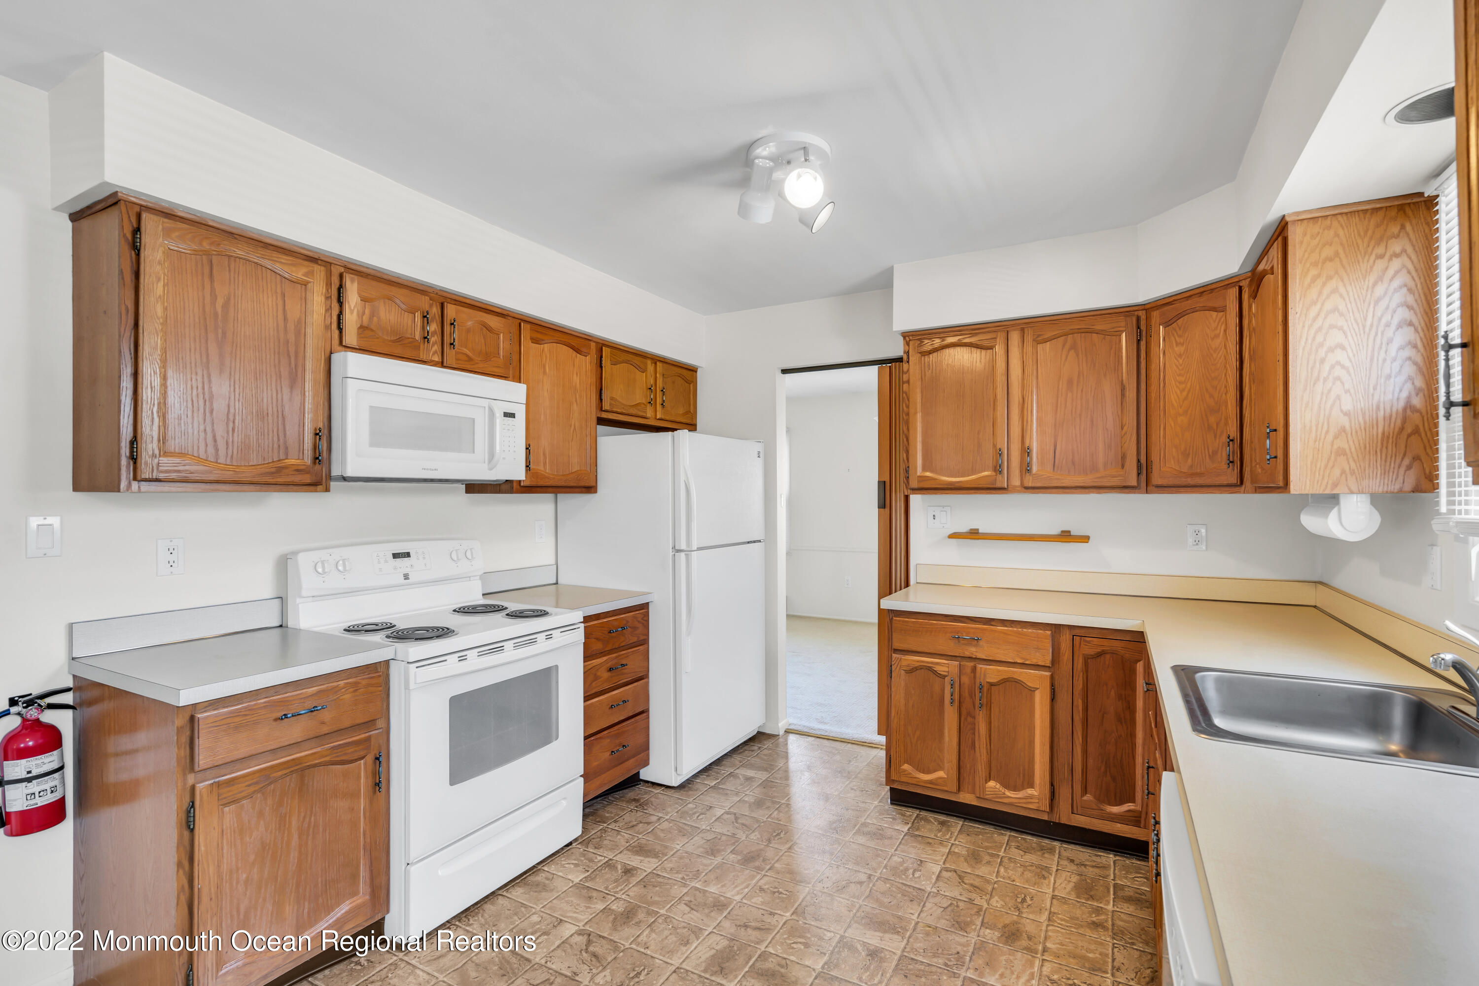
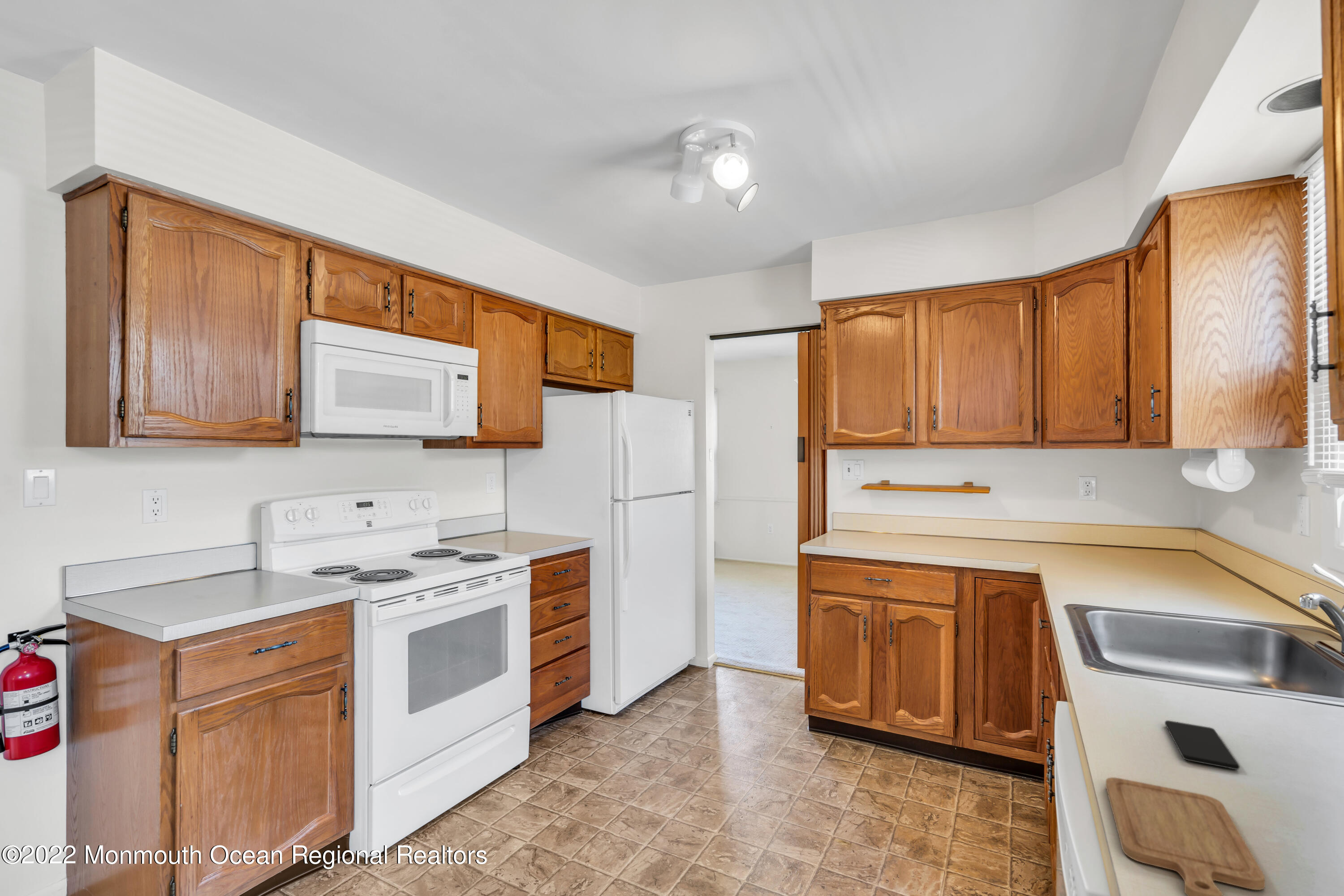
+ chopping board [1105,777,1266,896]
+ smartphone [1164,720,1240,770]
